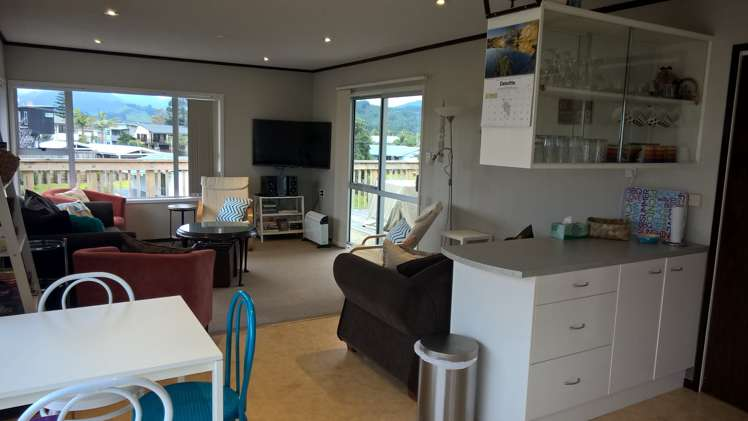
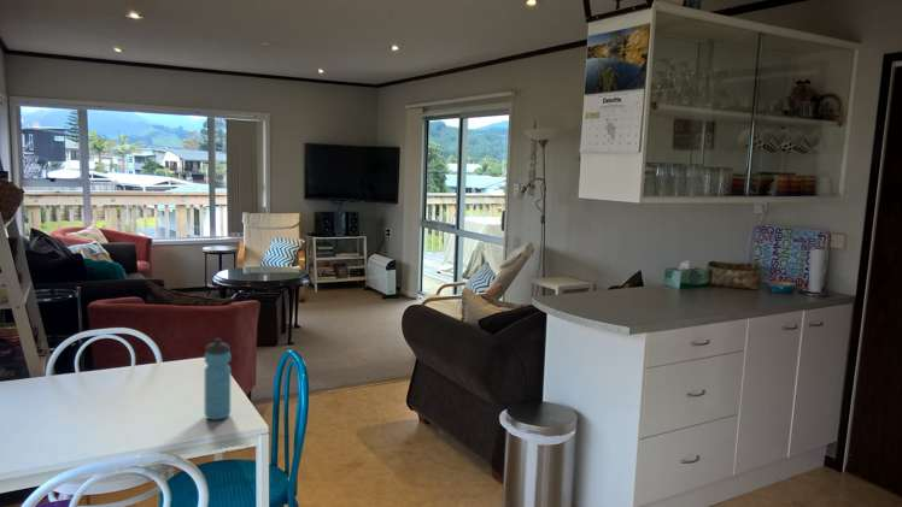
+ water bottle [204,337,232,421]
